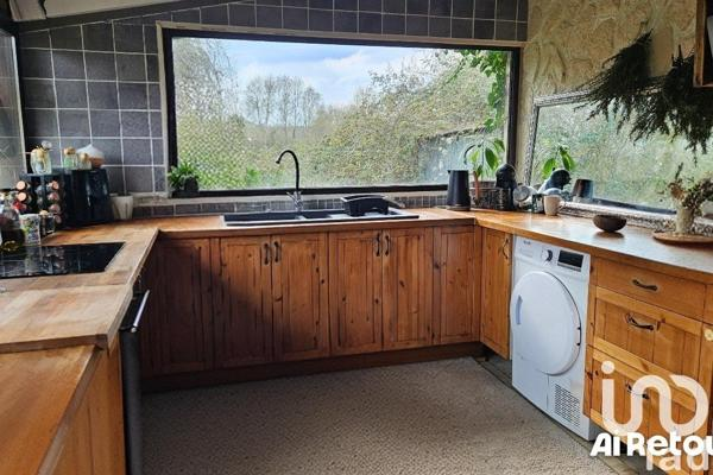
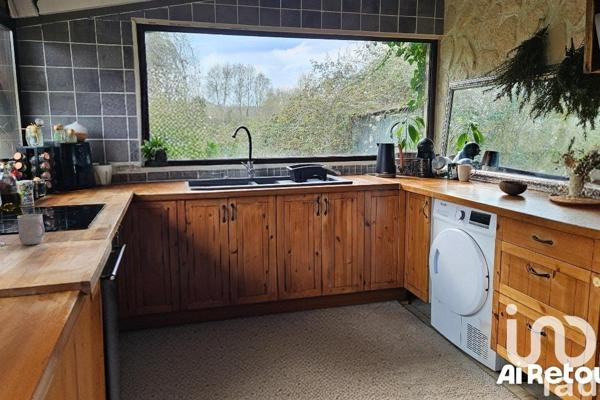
+ mug [17,207,46,246]
